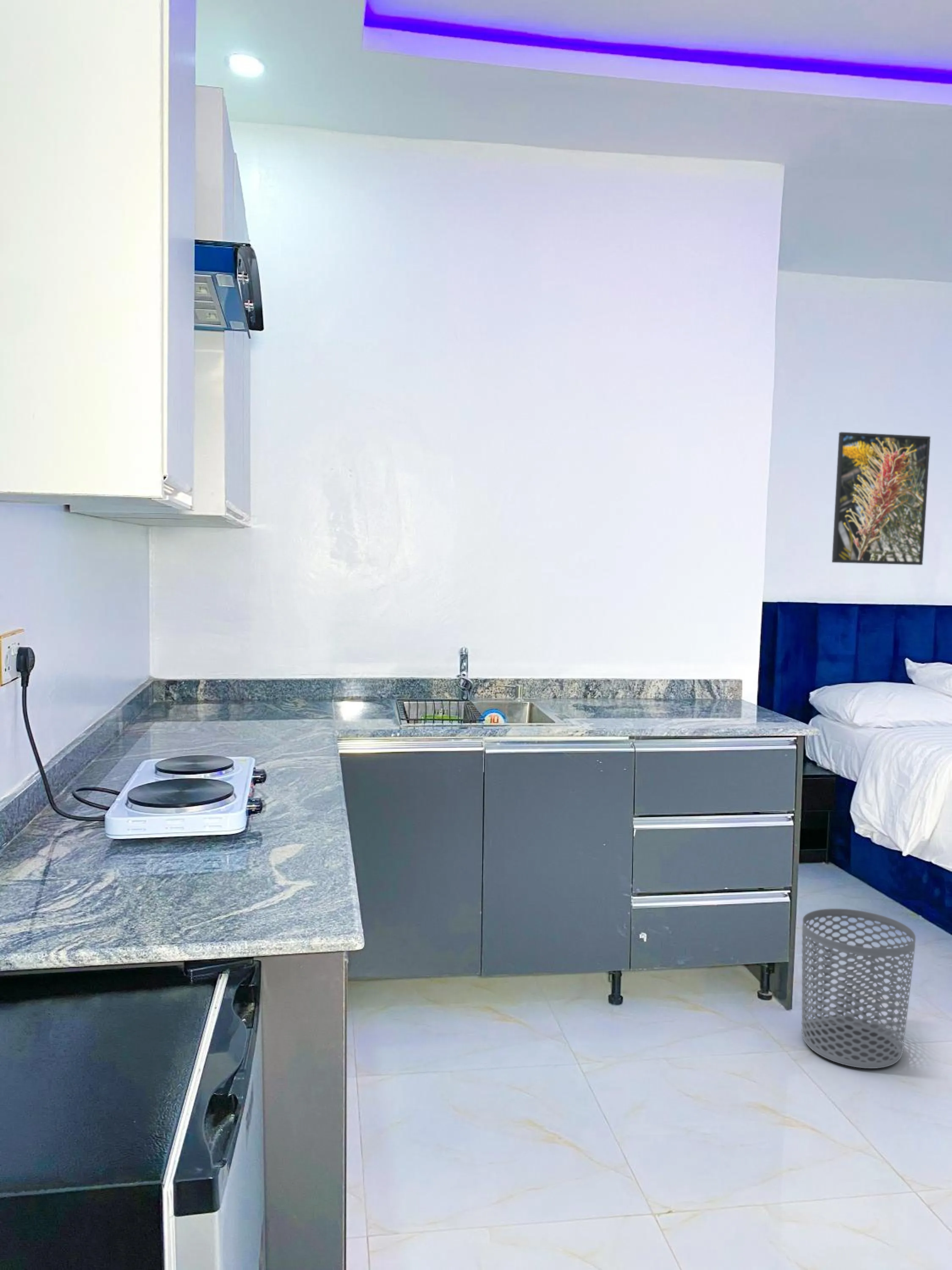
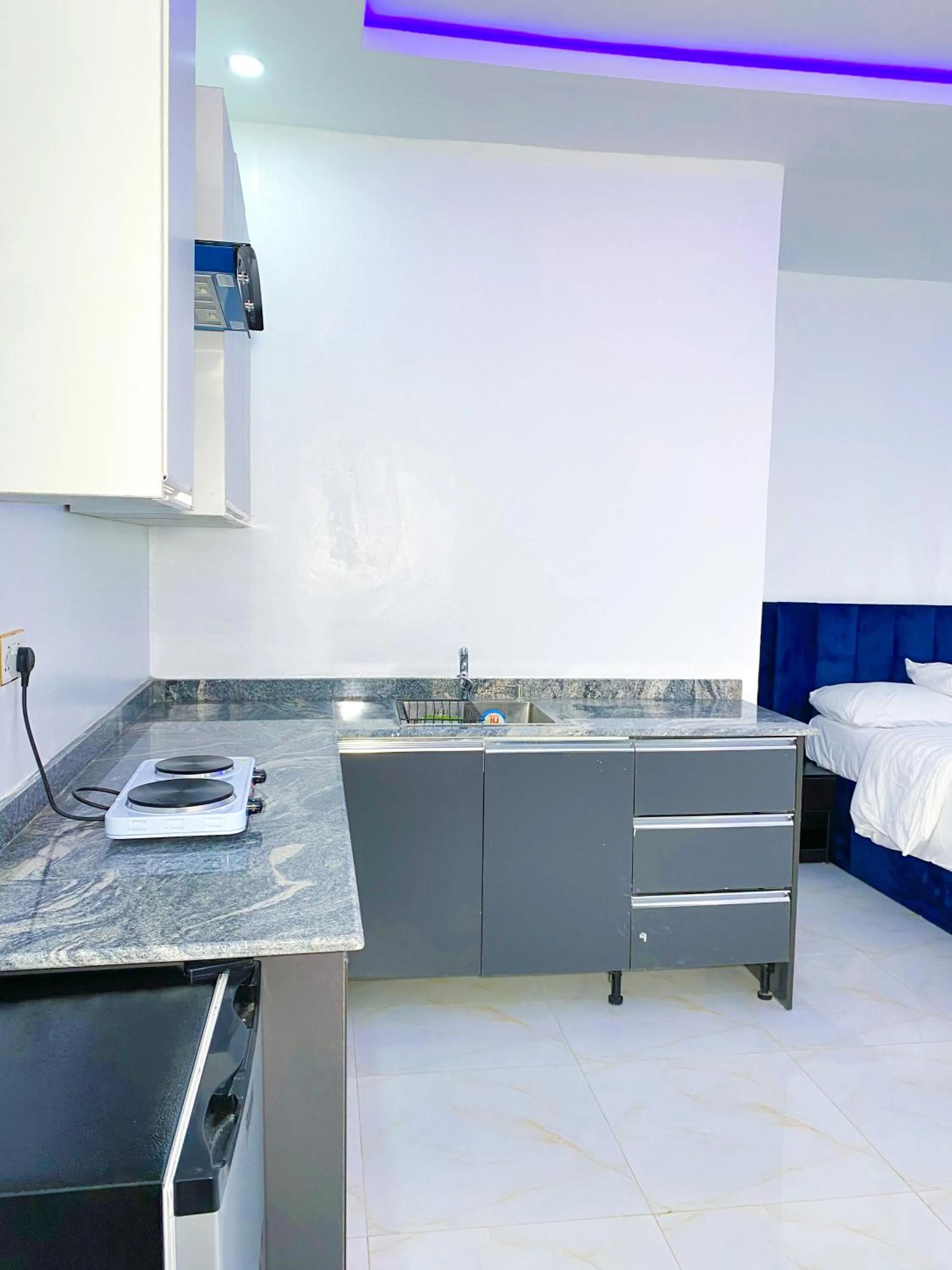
- waste bin [801,908,916,1069]
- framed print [831,431,931,566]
